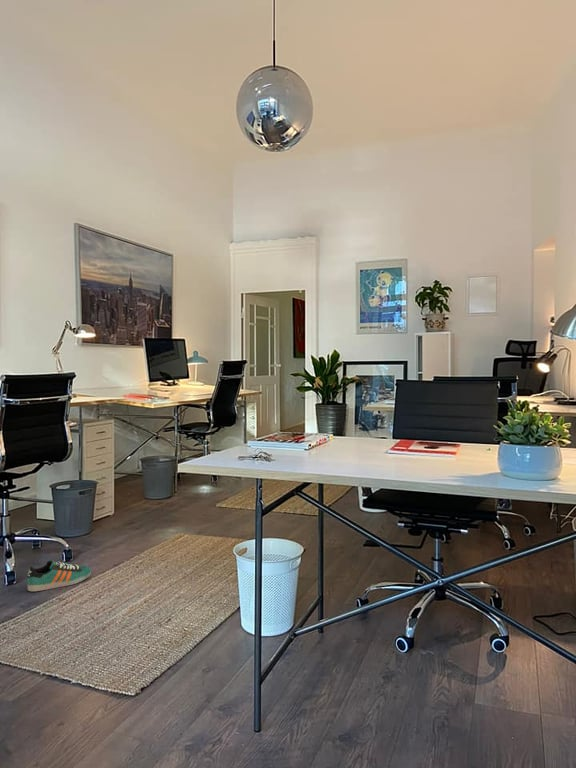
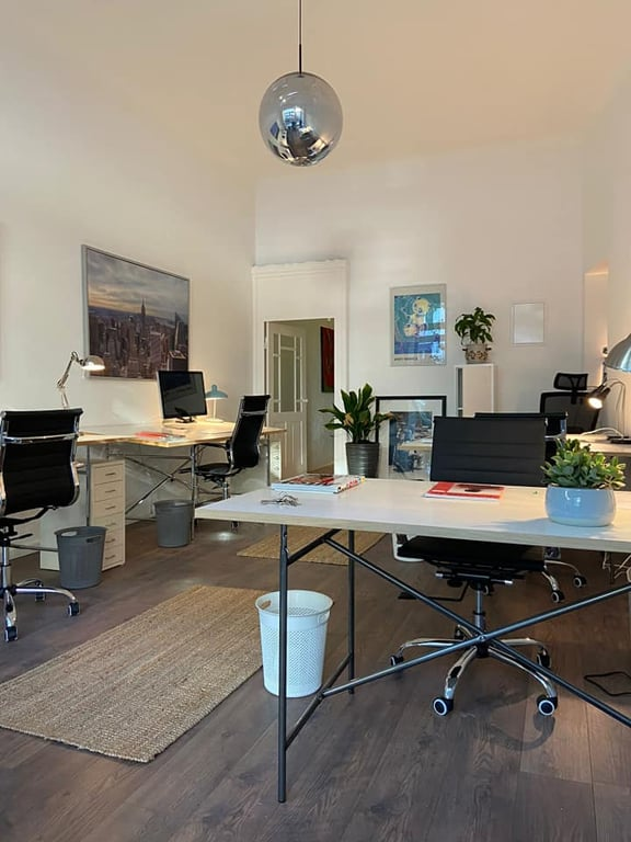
- sneaker [26,559,92,592]
